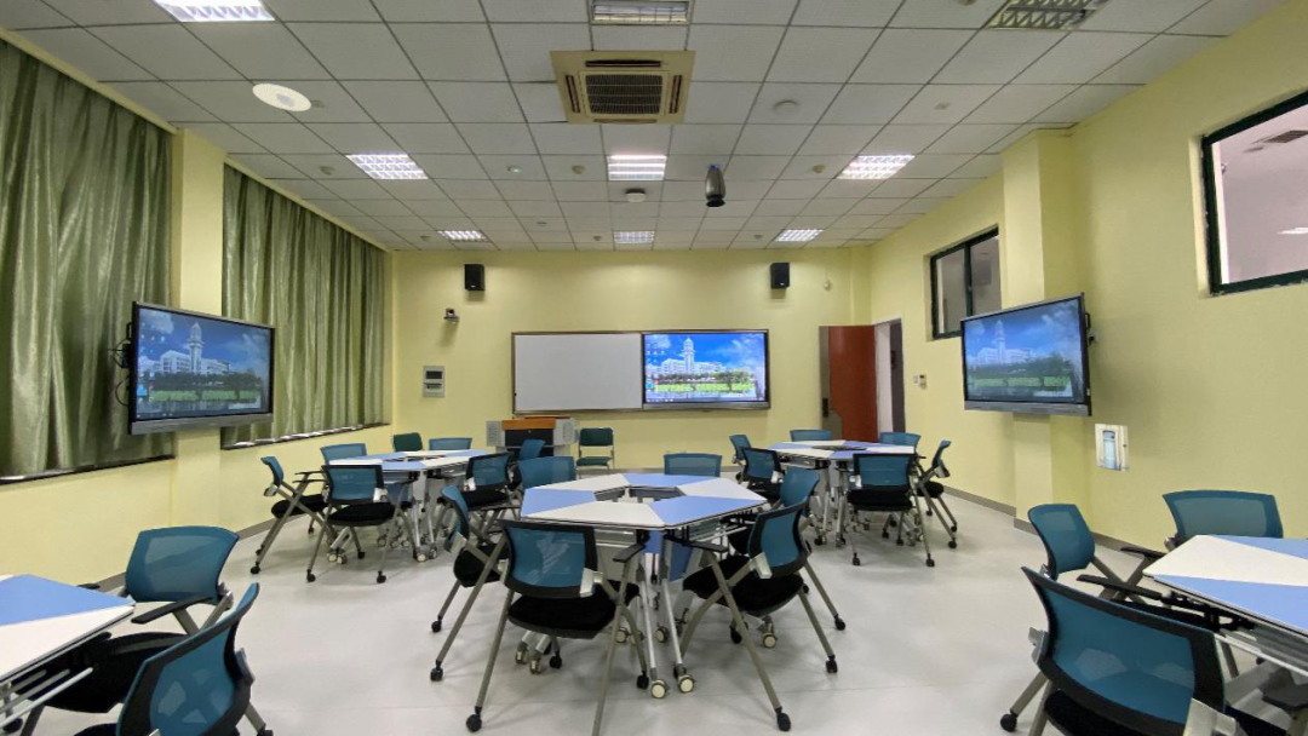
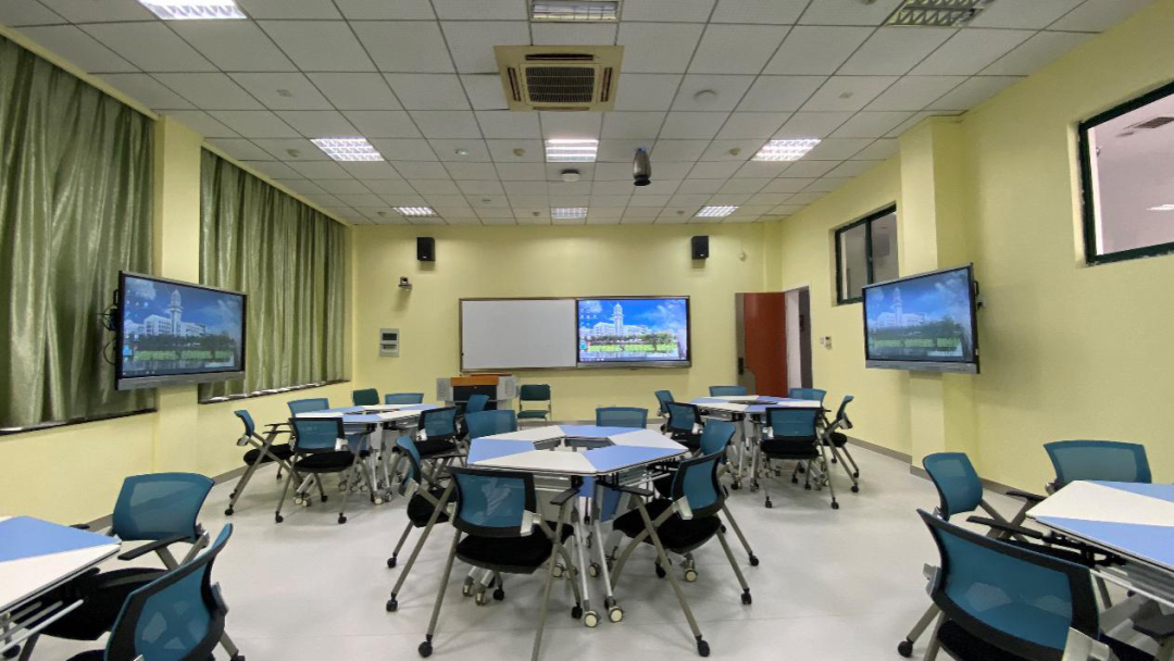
- recessed light [252,82,312,113]
- wall art [1094,422,1131,473]
